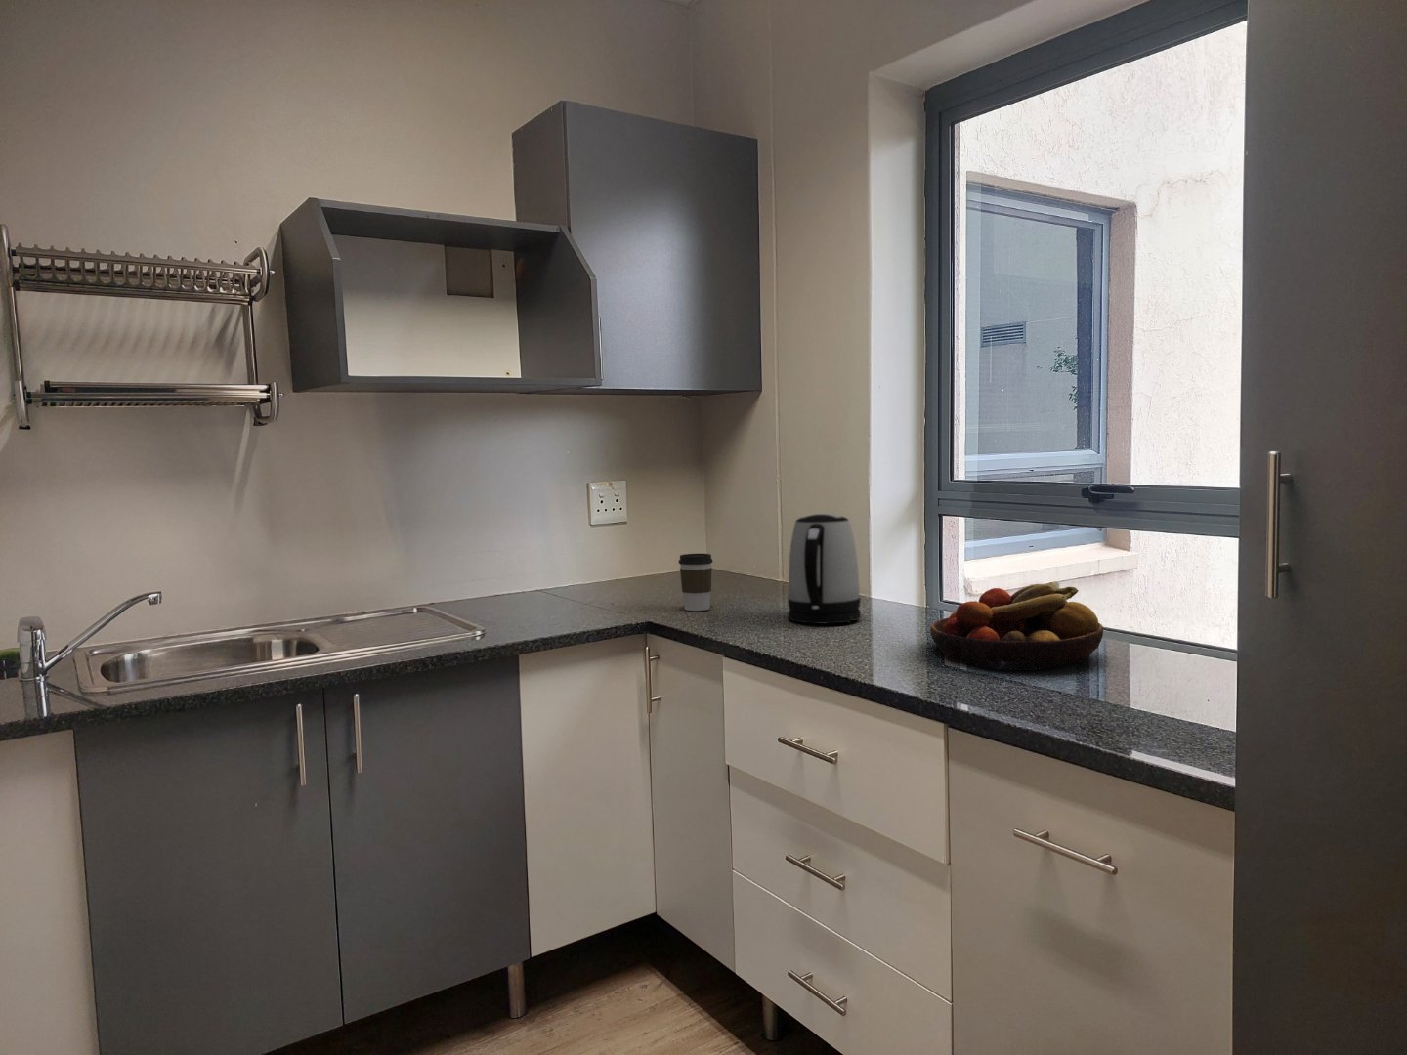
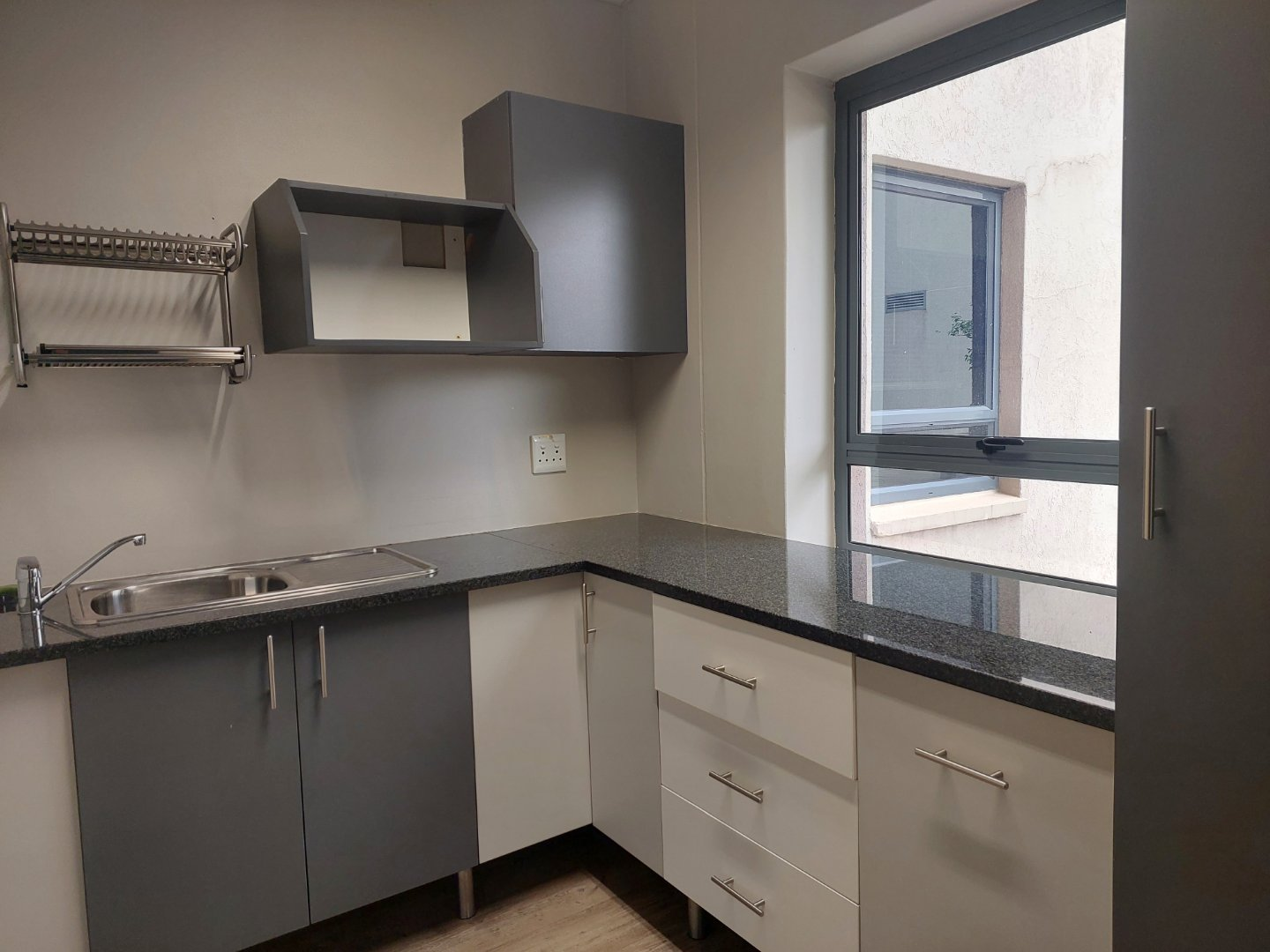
- kettle [787,513,862,624]
- fruit bowl [930,581,1105,672]
- coffee cup [678,553,715,612]
